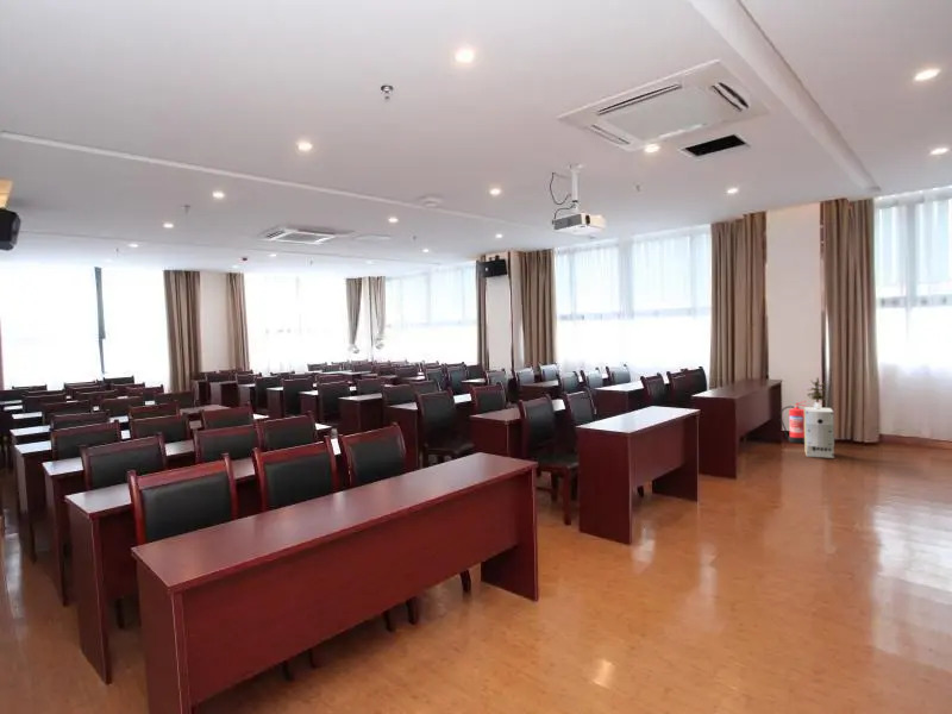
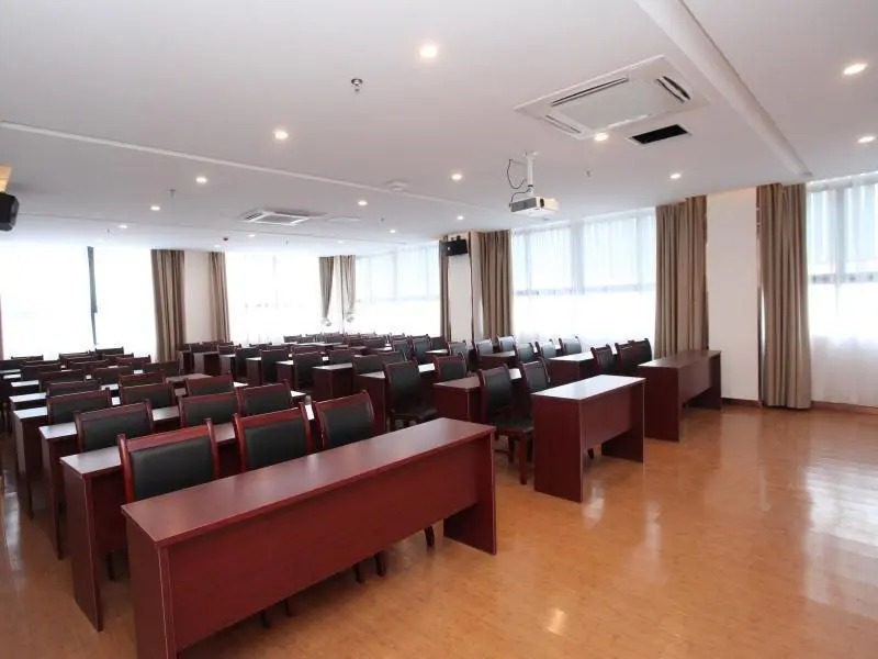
- fire extinguisher [781,400,807,444]
- air purifier [803,407,835,459]
- potted plant [806,376,829,409]
